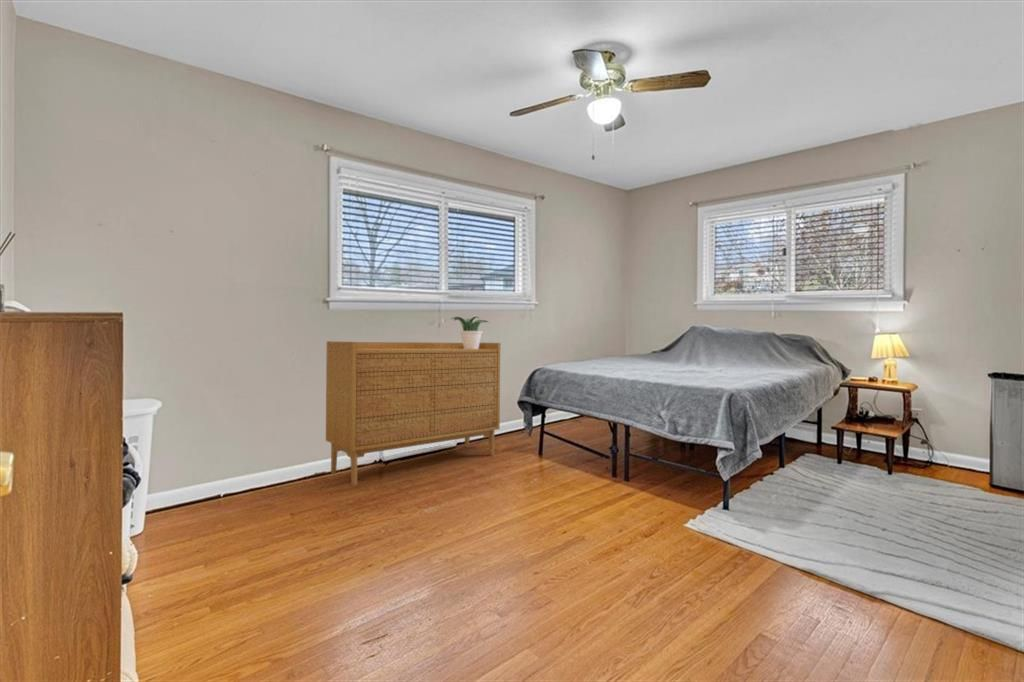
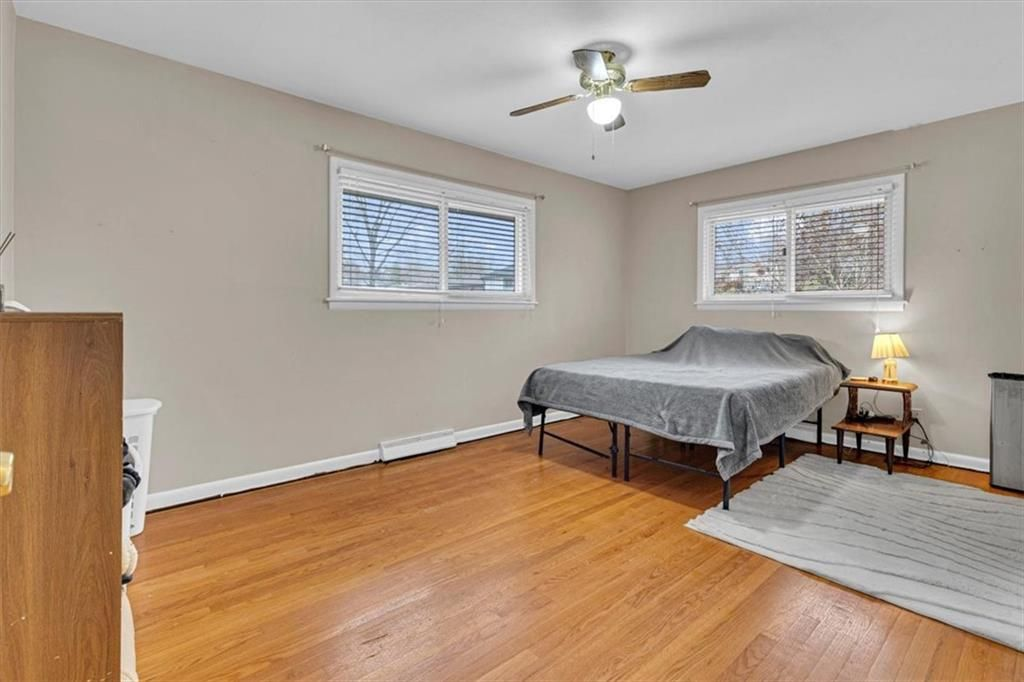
- potted plant [450,316,490,349]
- sideboard [325,340,501,486]
